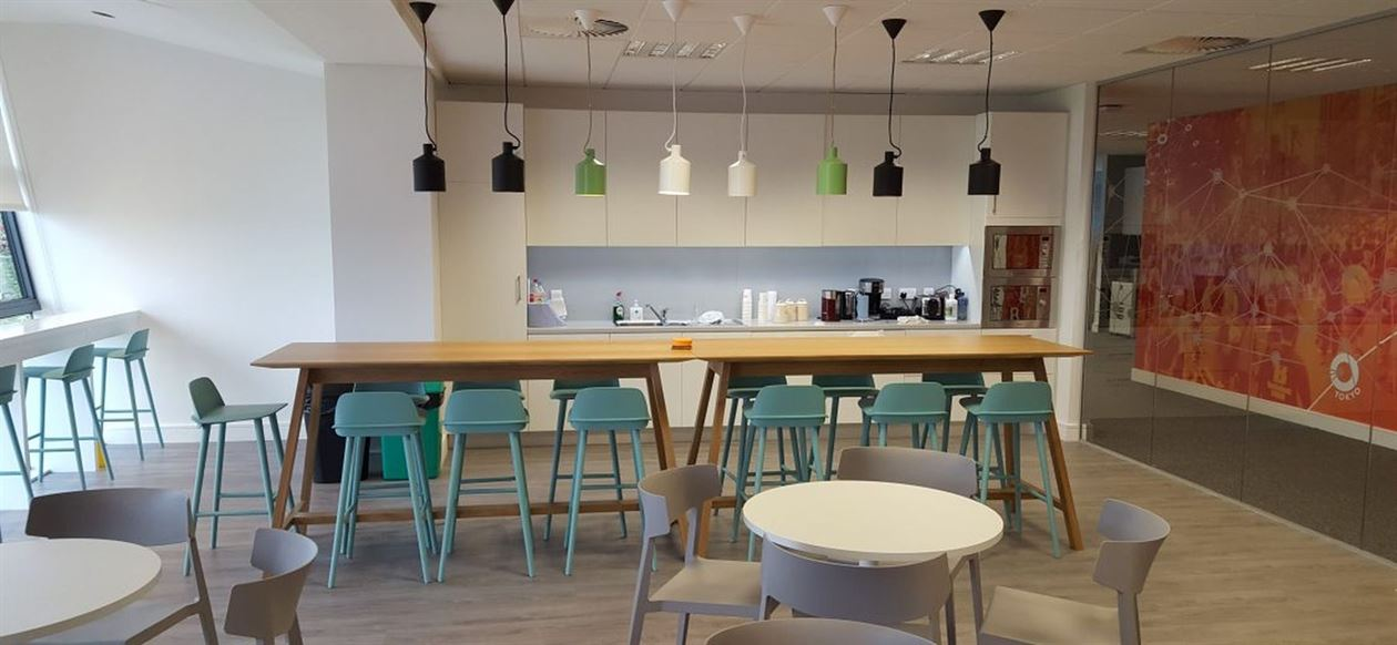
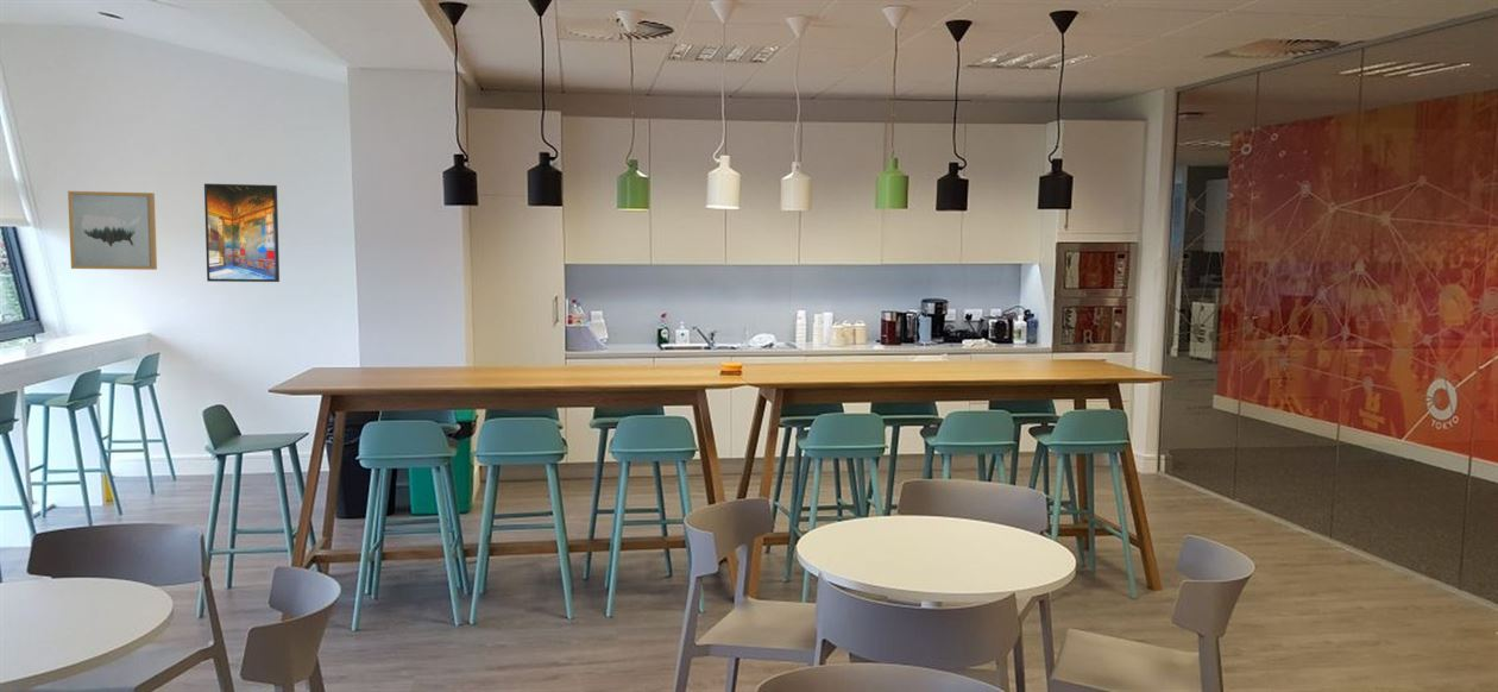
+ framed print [203,182,281,283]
+ wall art [67,190,158,271]
